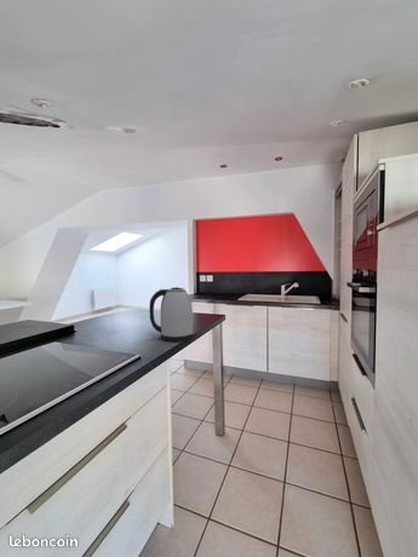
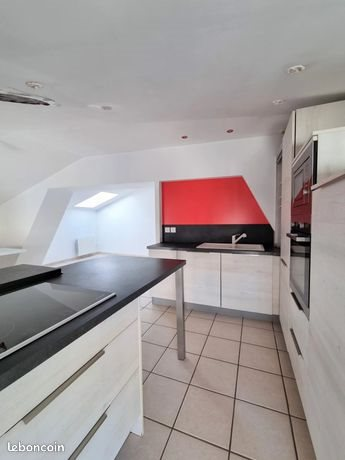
- kettle [148,286,194,343]
